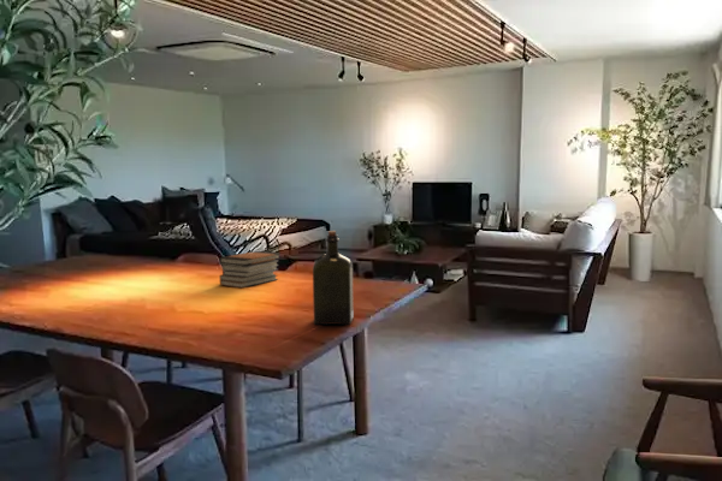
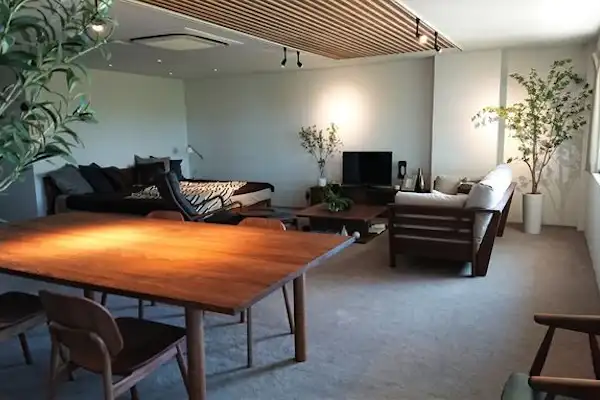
- book stack [218,250,282,289]
- liquor [312,230,355,326]
